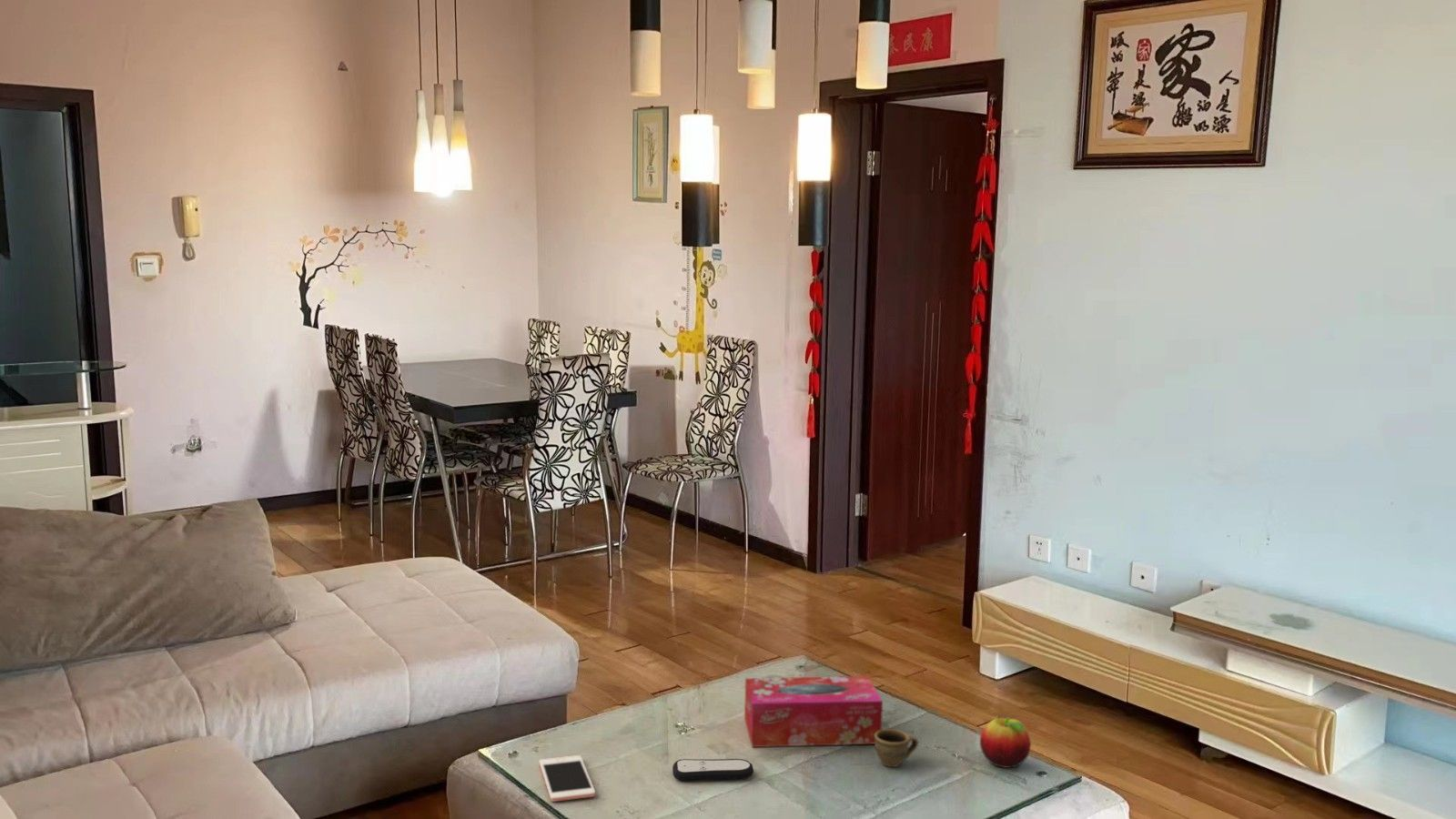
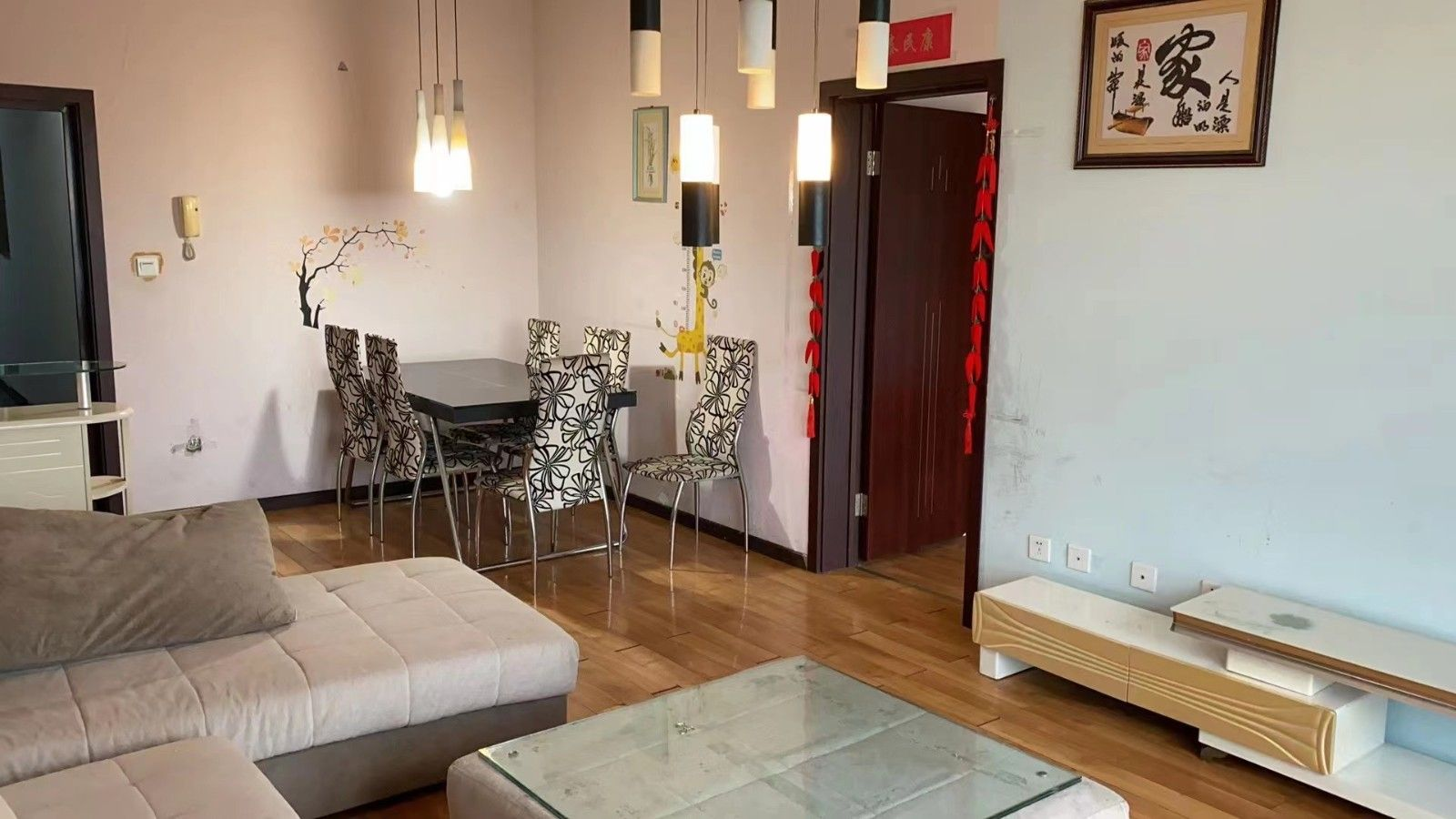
- cup [875,728,919,768]
- fruit [979,716,1032,769]
- cell phone [539,754,596,803]
- tissue box [743,675,884,748]
- remote control [672,758,754,783]
